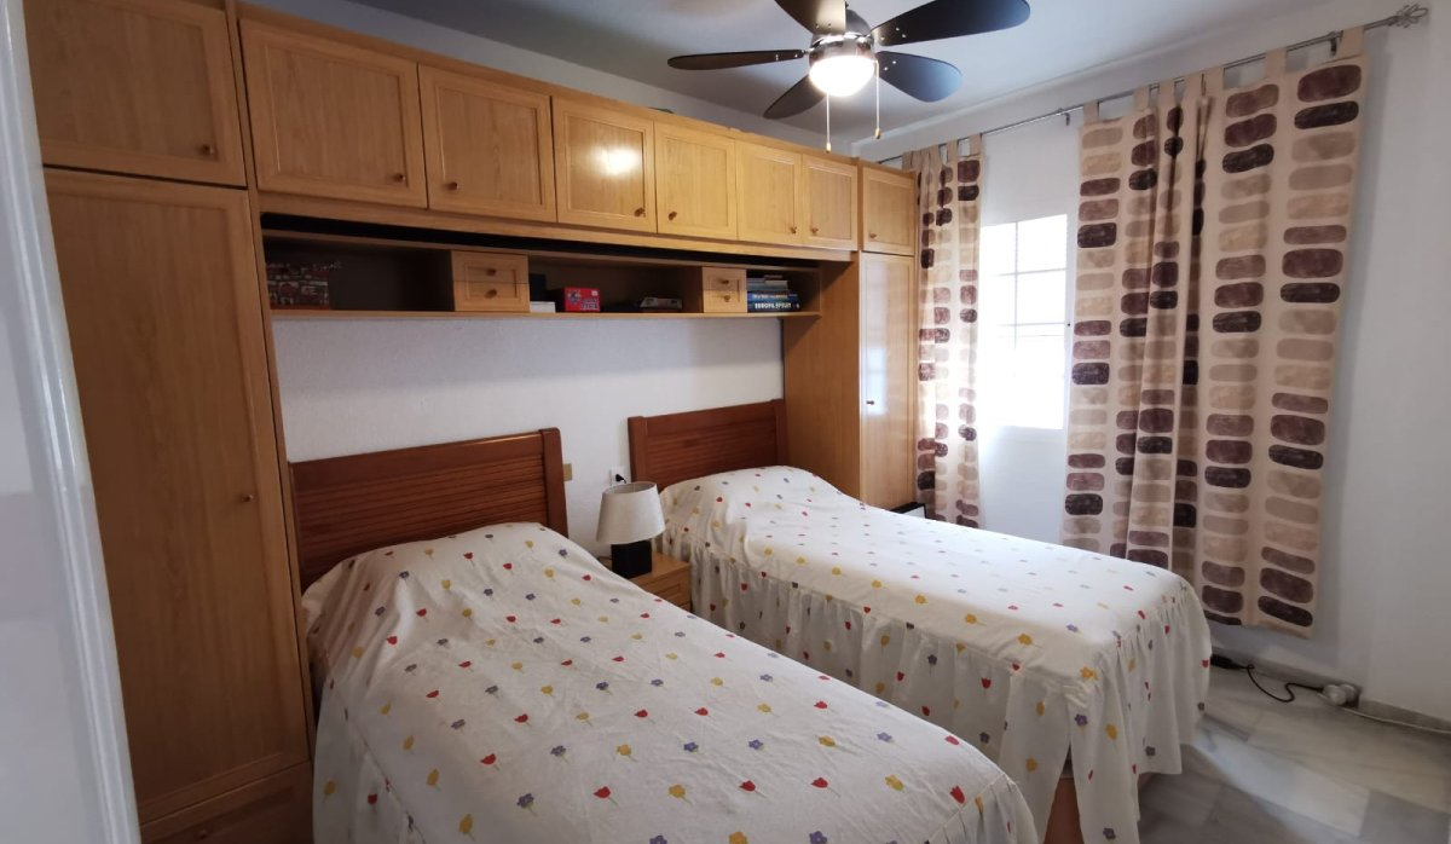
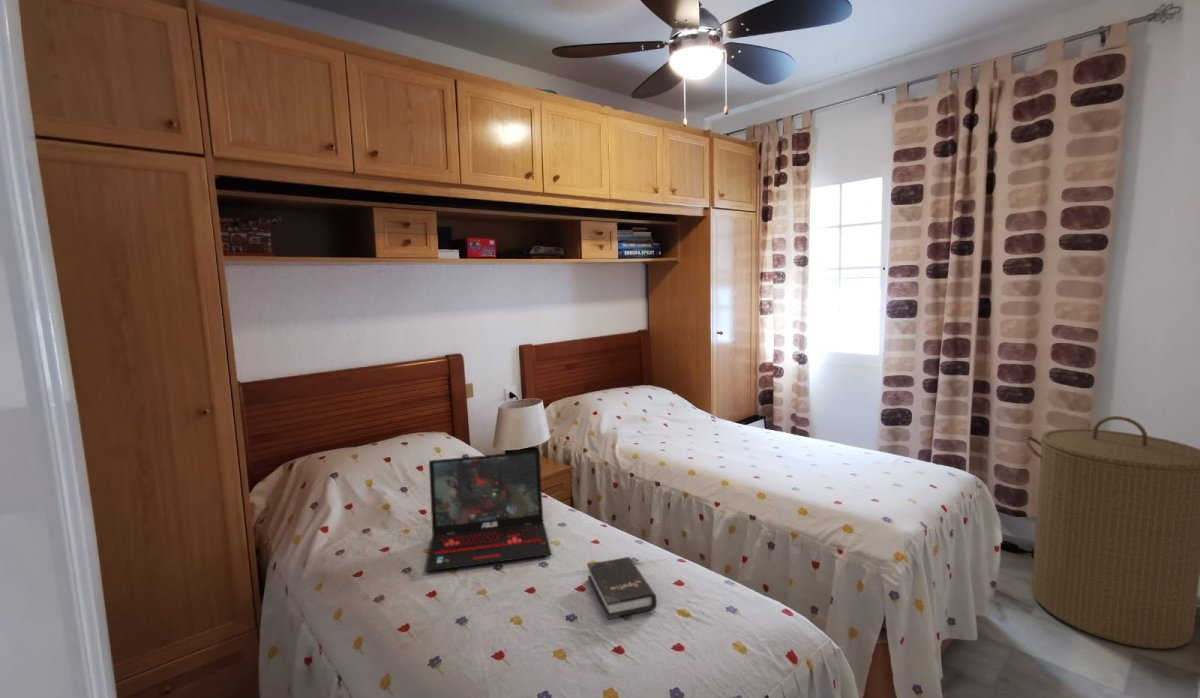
+ hardback book [587,556,658,620]
+ laptop [424,450,553,573]
+ laundry hamper [1024,415,1200,650]
